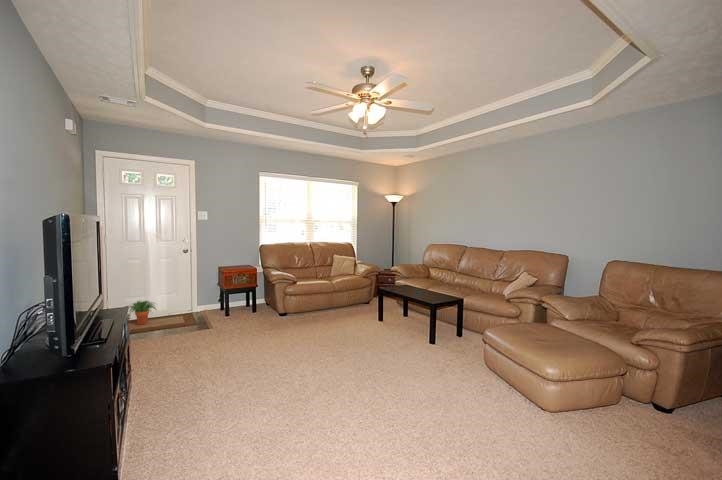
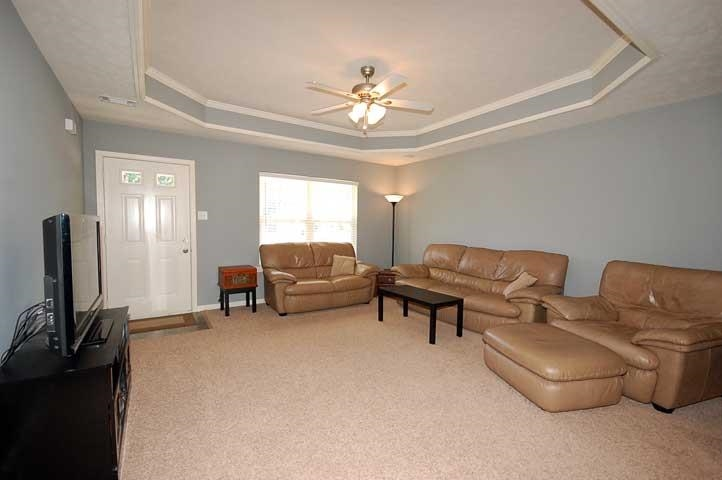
- potted plant [128,299,157,326]
